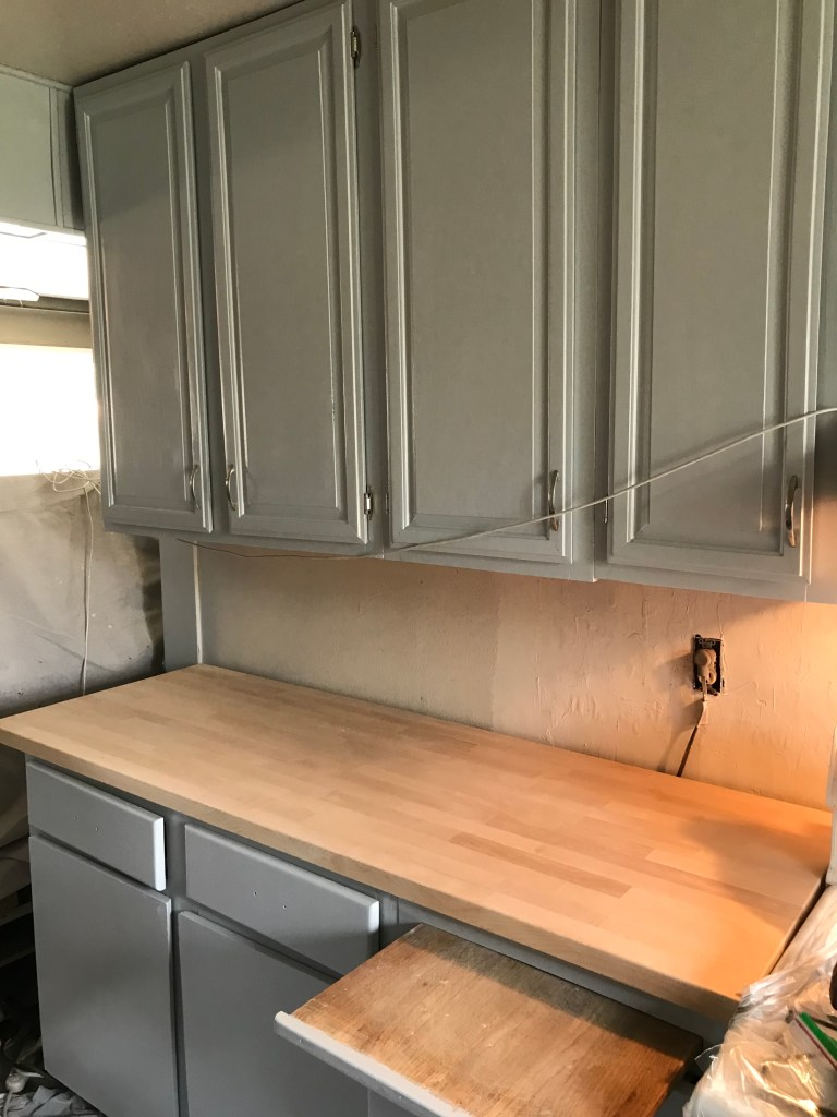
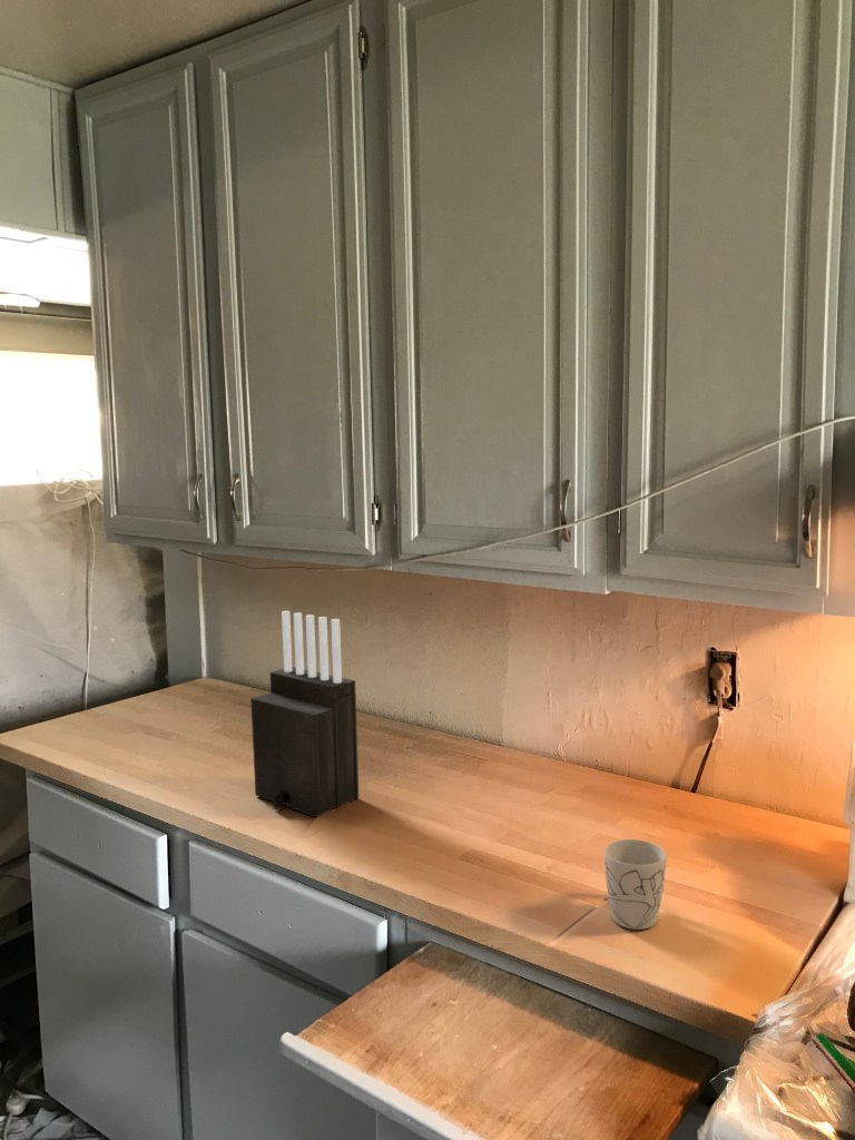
+ mug [603,838,667,931]
+ knife block [249,610,360,818]
